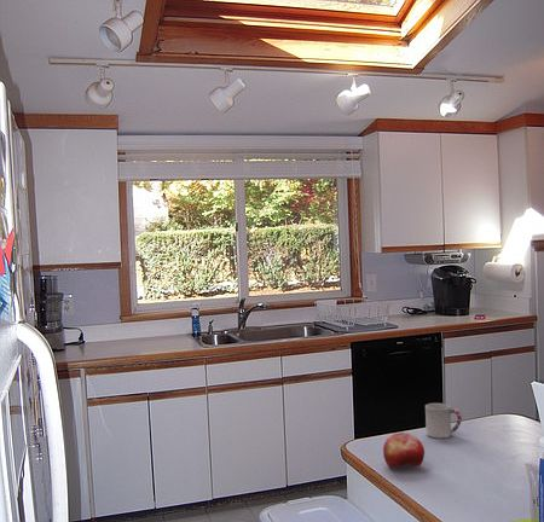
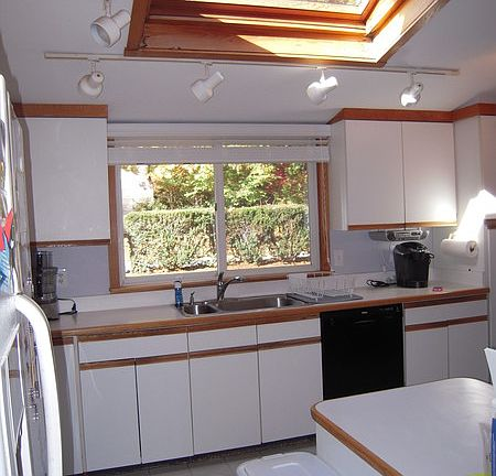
- cup [424,402,463,439]
- fruit [382,431,426,469]
